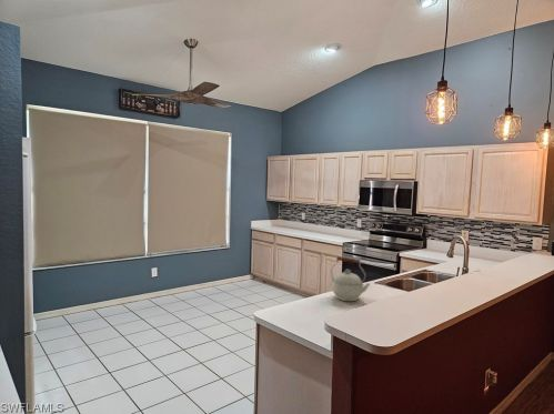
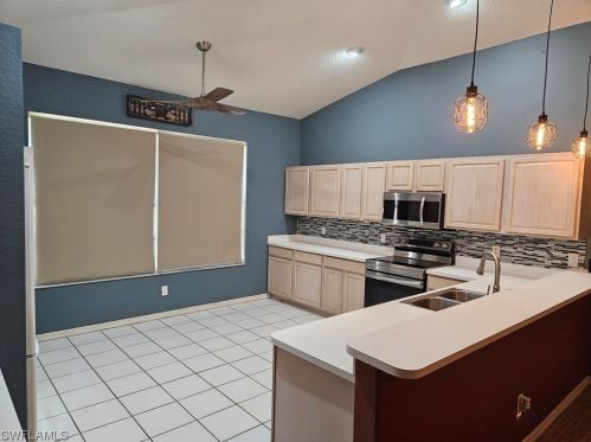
- kettle [330,255,371,302]
